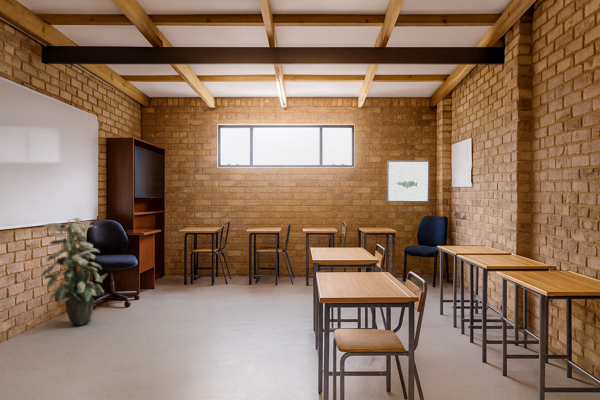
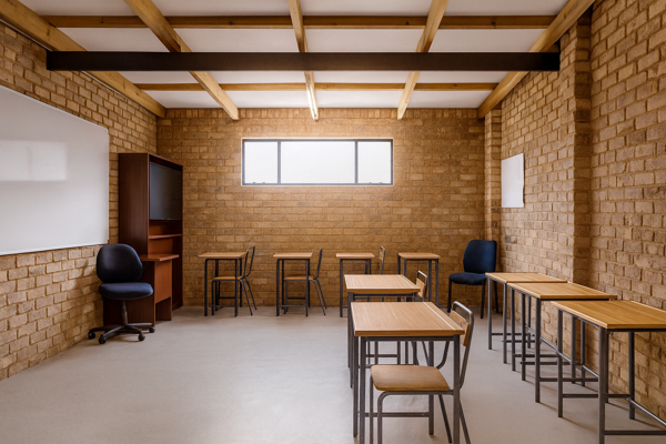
- wall art [386,159,430,203]
- indoor plant [40,217,109,327]
